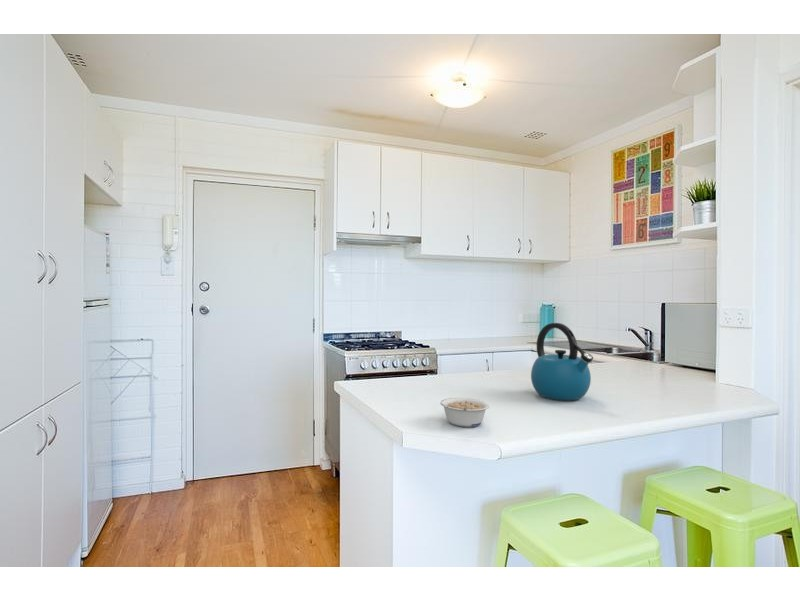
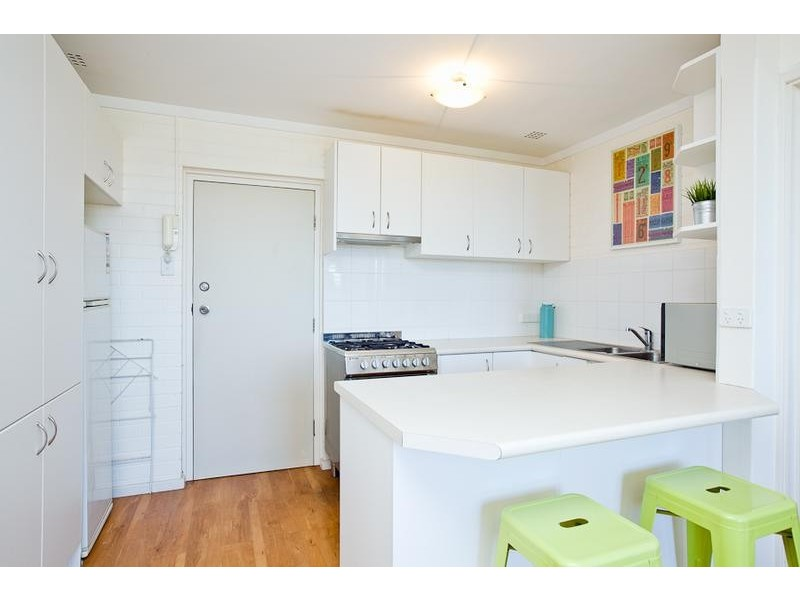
- legume [439,397,491,428]
- kettle [530,322,594,401]
